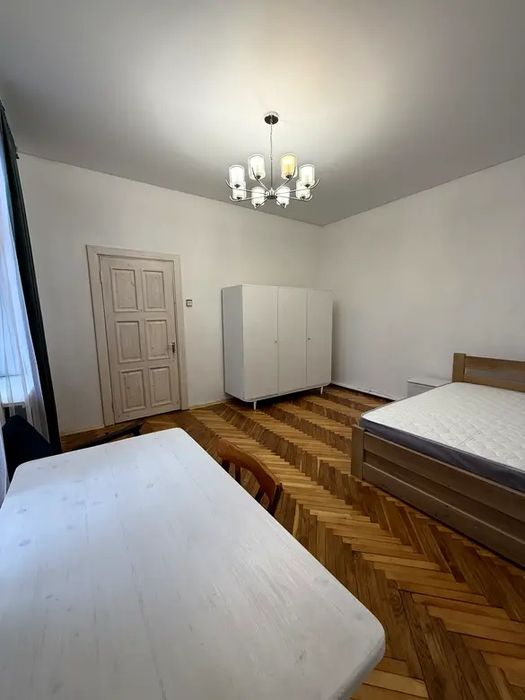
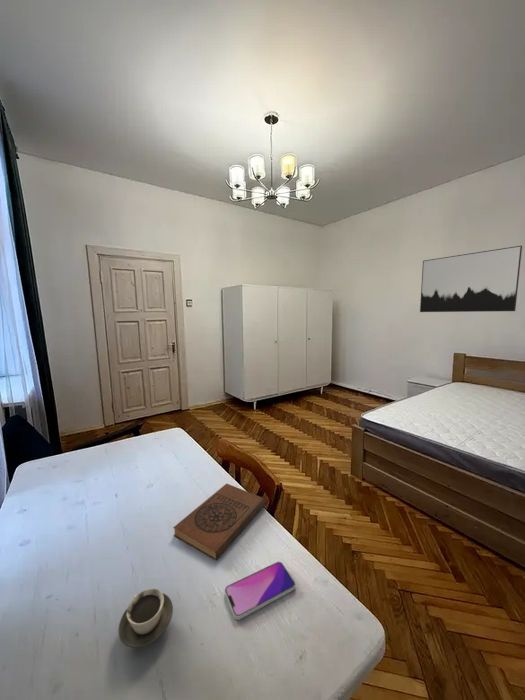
+ cup [117,588,174,649]
+ wall art [419,245,523,313]
+ book [172,482,266,562]
+ smartphone [224,561,296,621]
